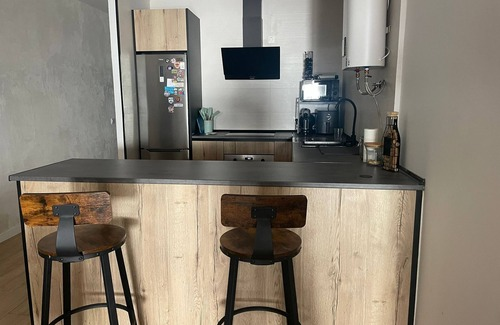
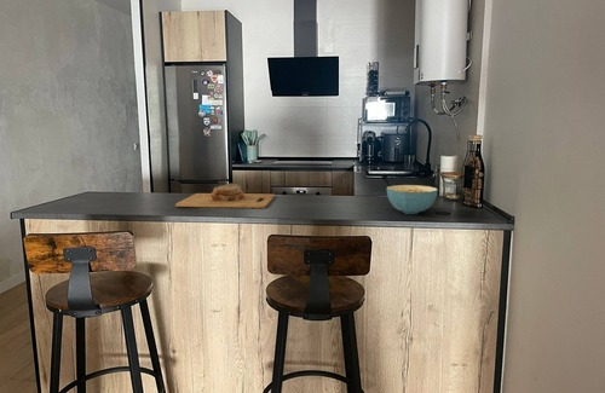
+ cereal bowl [386,184,439,215]
+ cutting board [174,183,276,209]
